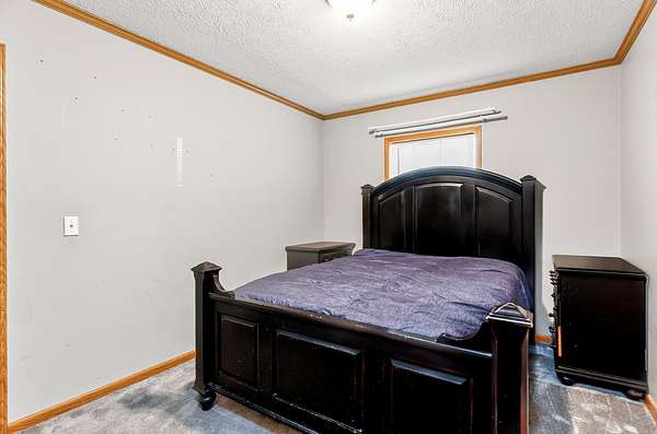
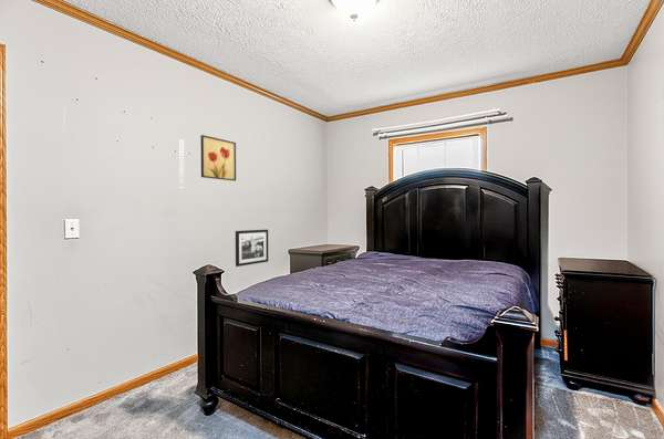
+ wall art [199,134,237,181]
+ picture frame [235,229,269,268]
